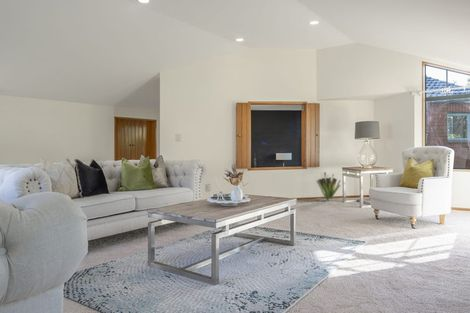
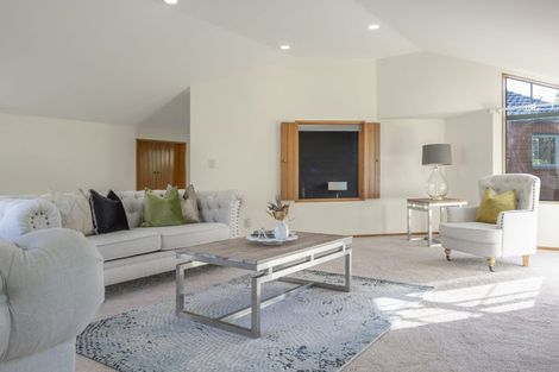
- decorative plant [316,171,342,202]
